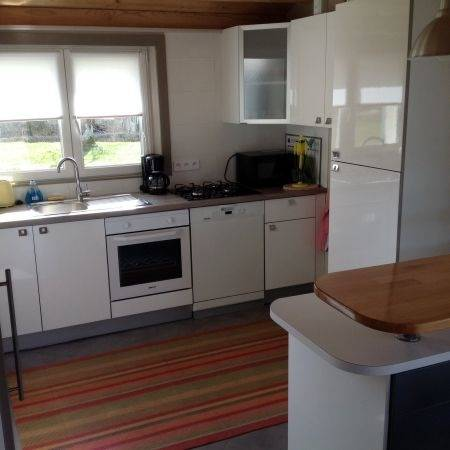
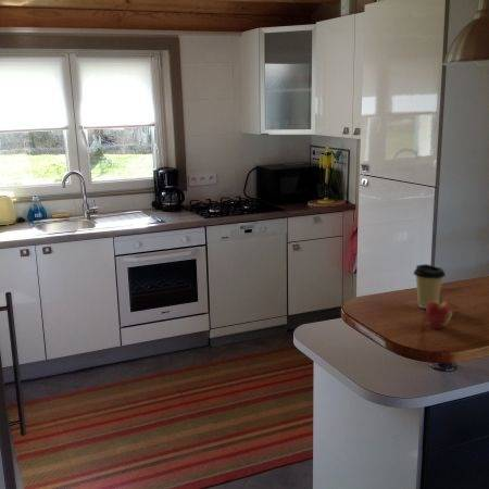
+ coffee cup [412,263,447,310]
+ fruit [425,293,453,330]
